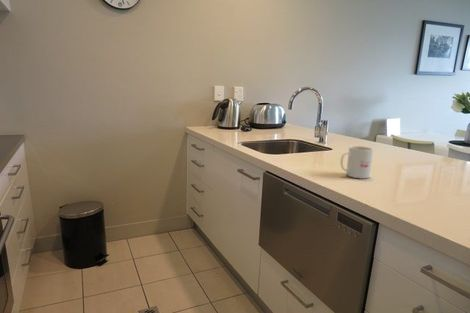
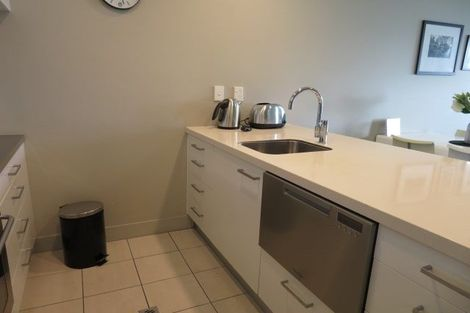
- mug [339,145,374,180]
